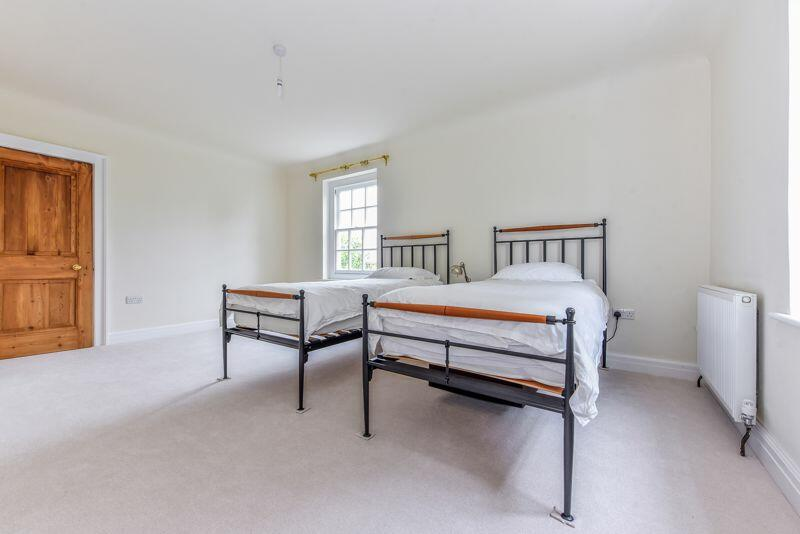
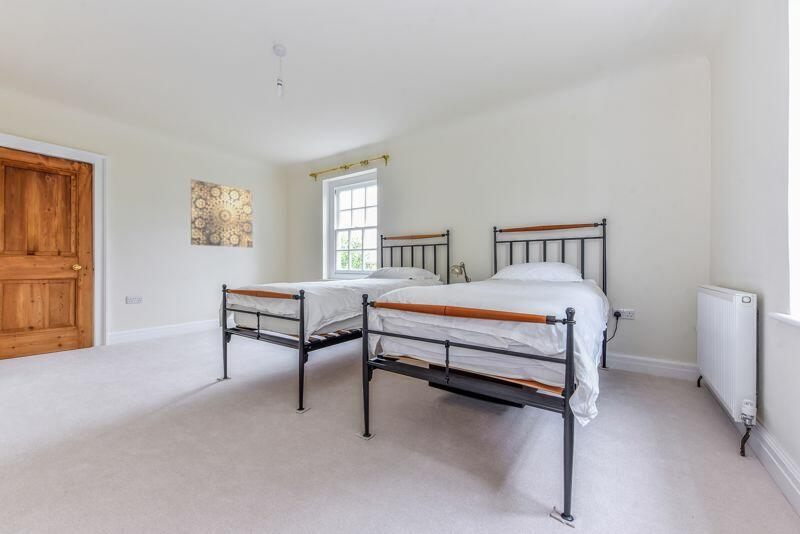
+ wall art [190,179,254,248]
